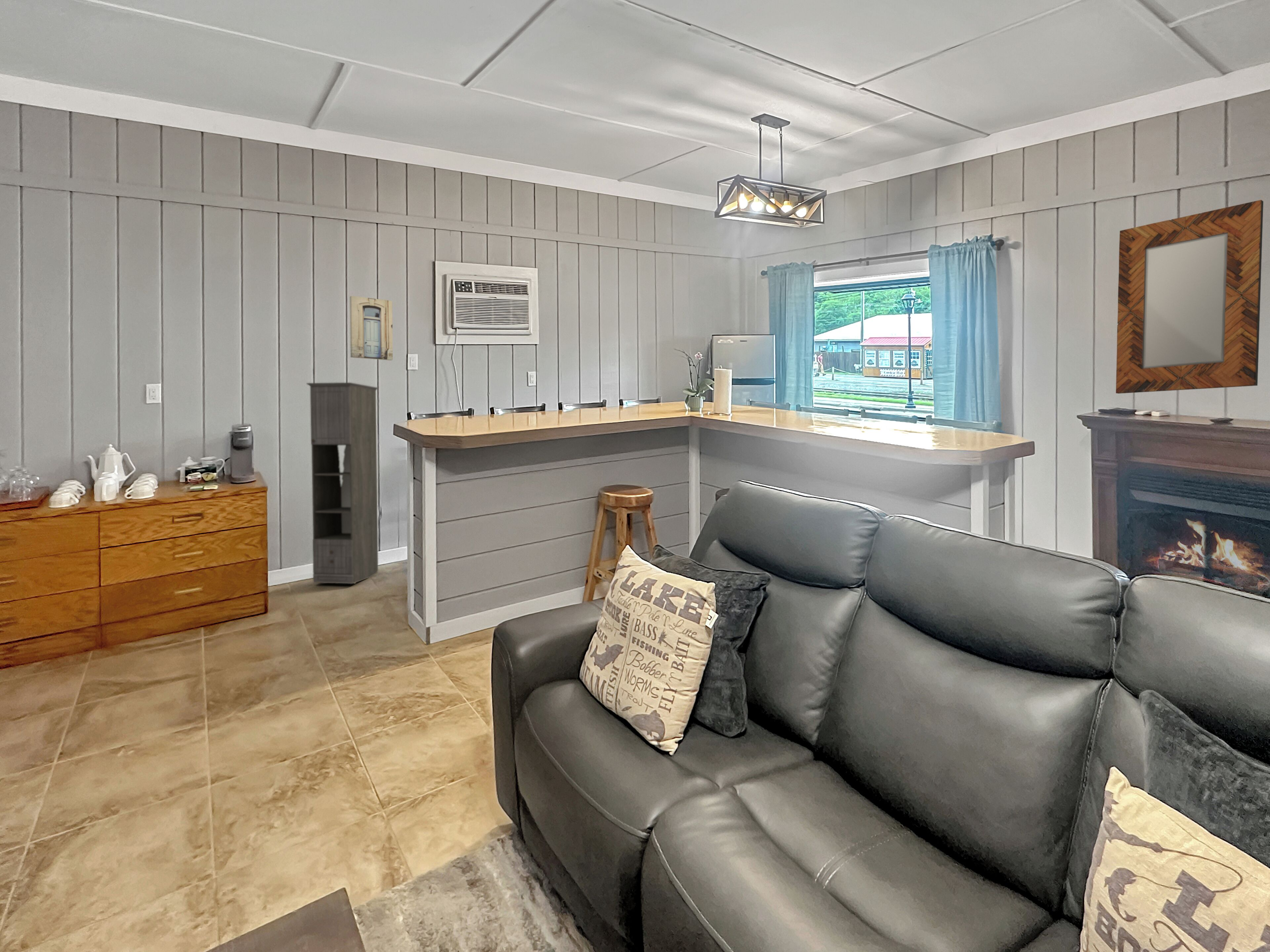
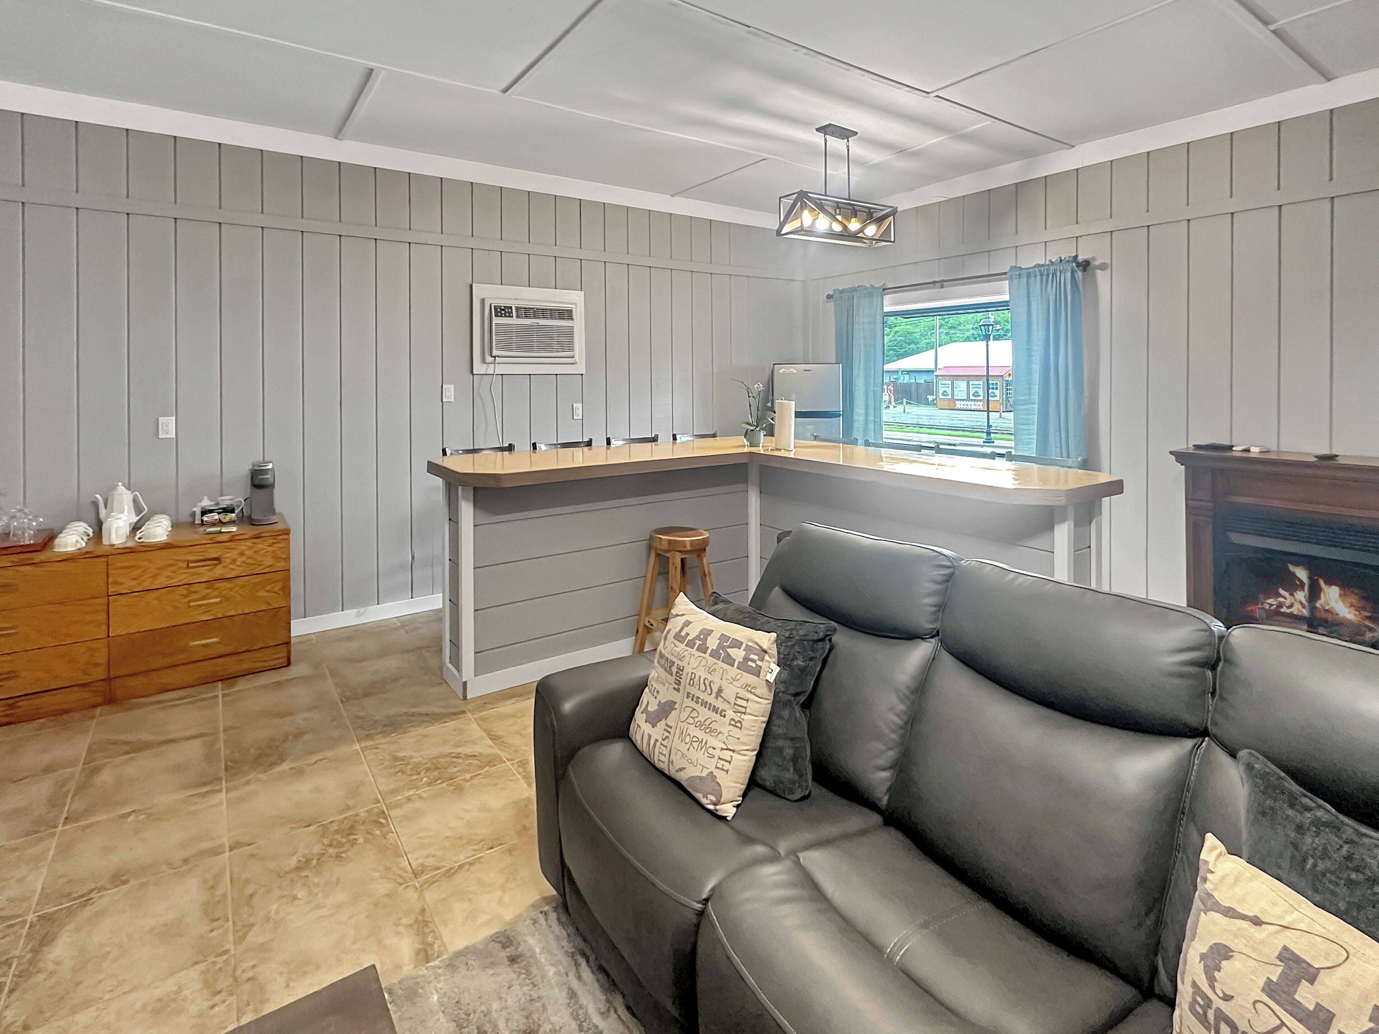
- wall art [349,296,393,361]
- storage cabinet [306,382,379,584]
- home mirror [1116,199,1264,394]
